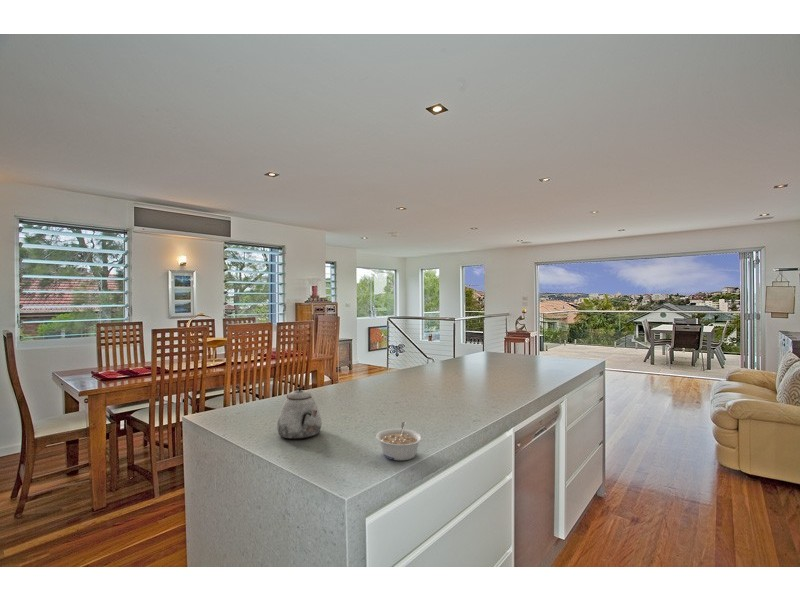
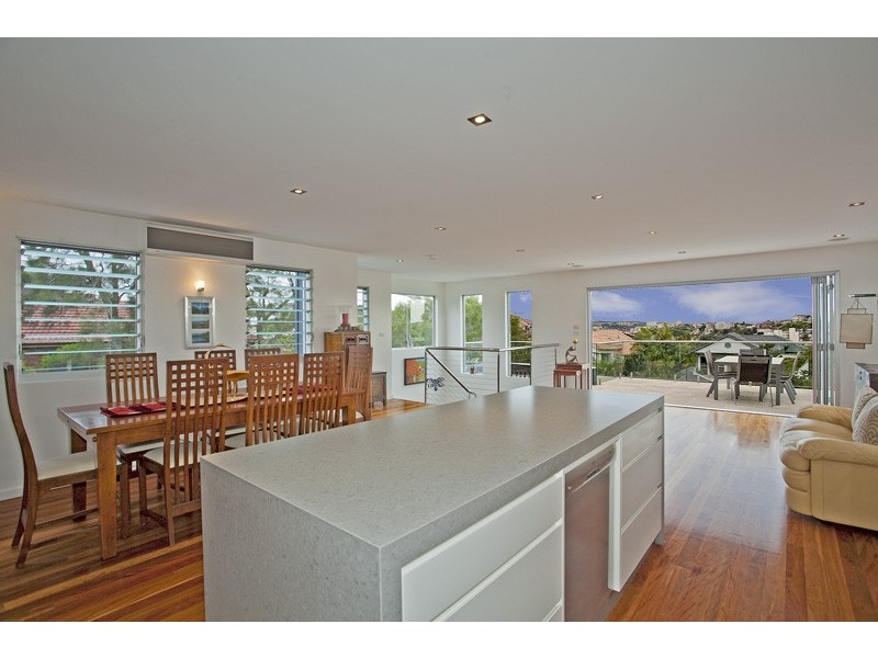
- teapot [276,387,323,440]
- legume [375,421,424,462]
